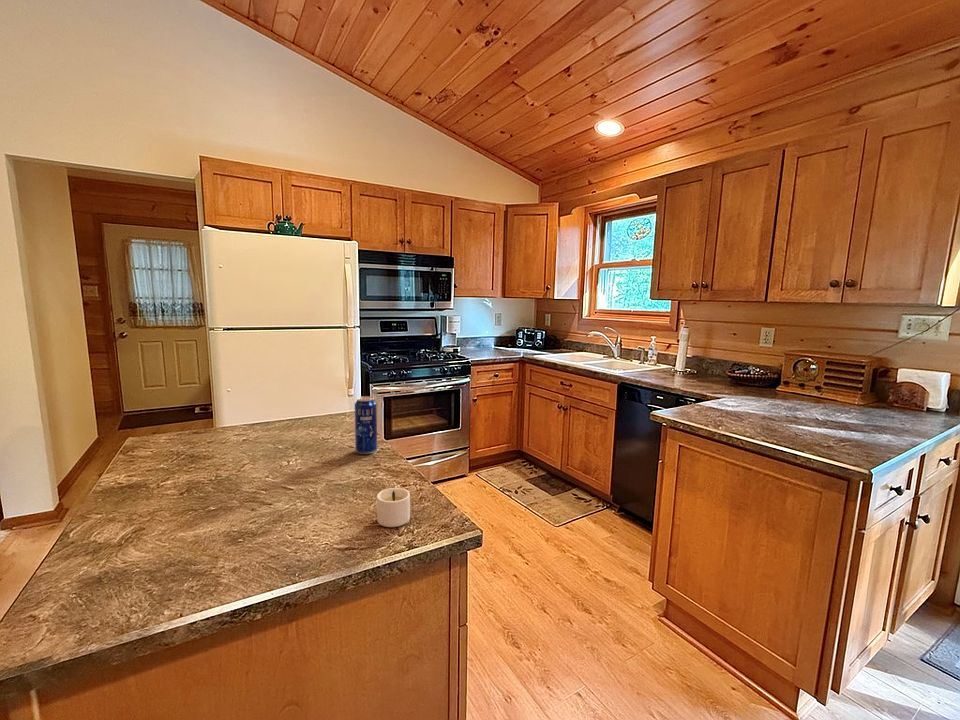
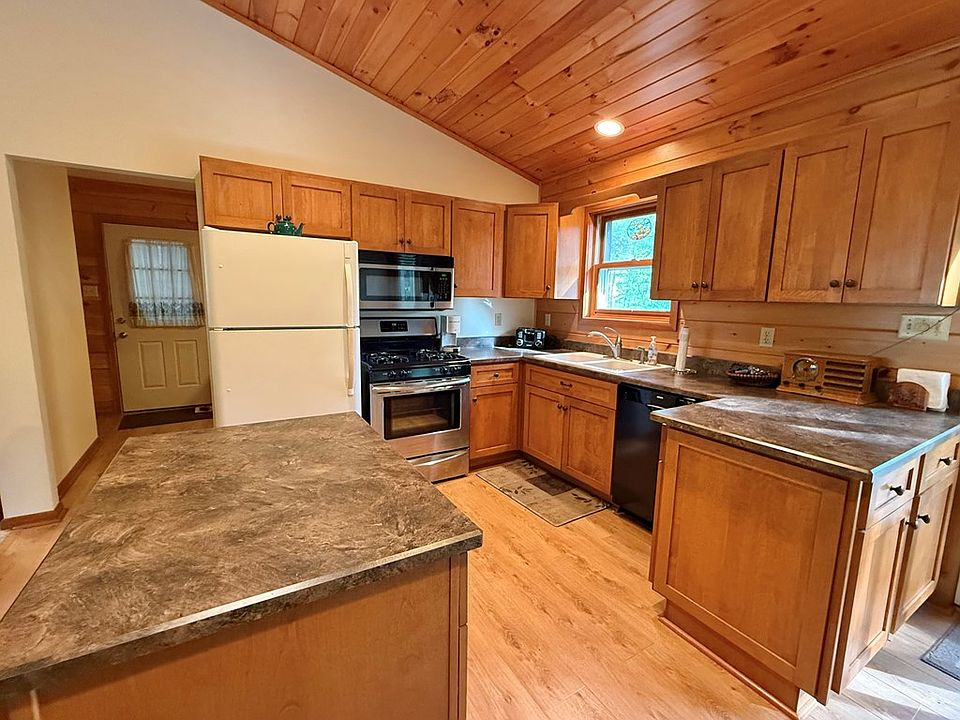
- candle [376,487,411,528]
- beverage can [354,395,378,455]
